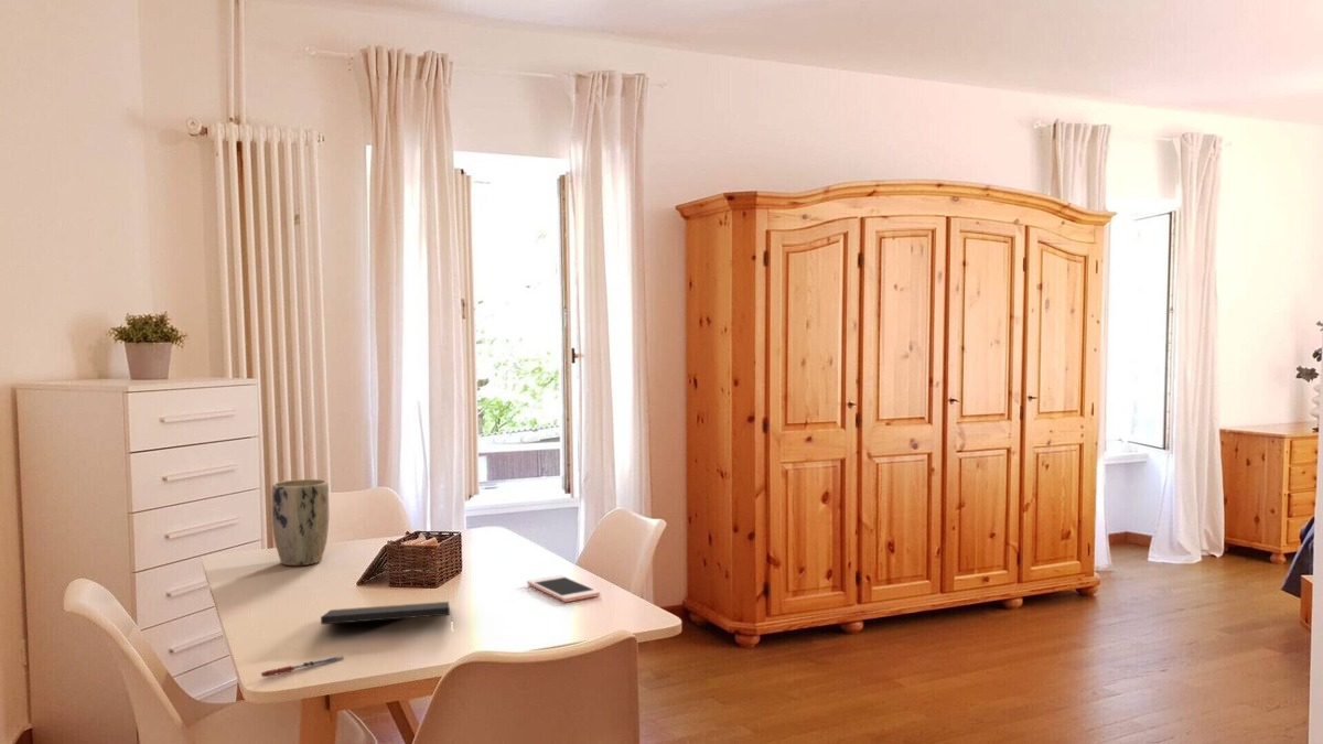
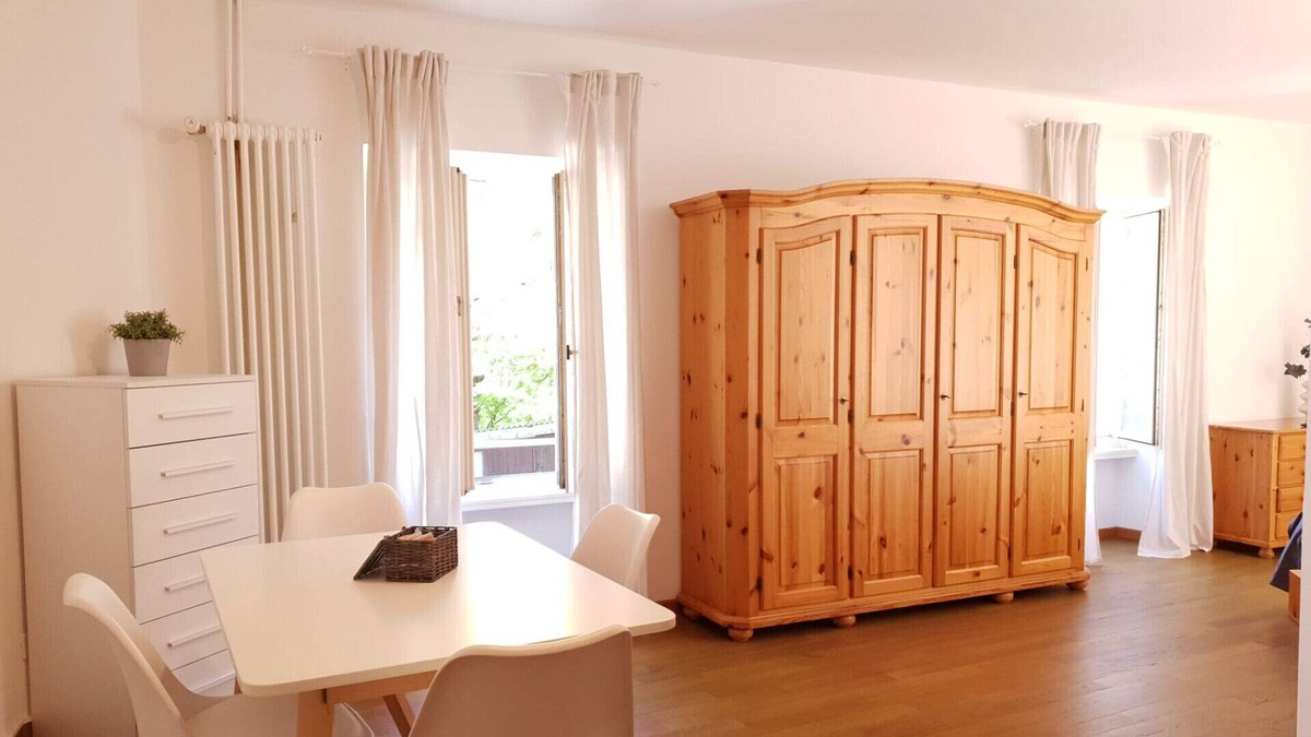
- plant pot [270,478,330,567]
- pen [260,655,344,678]
- cell phone [526,574,601,603]
- notepad [320,601,453,626]
